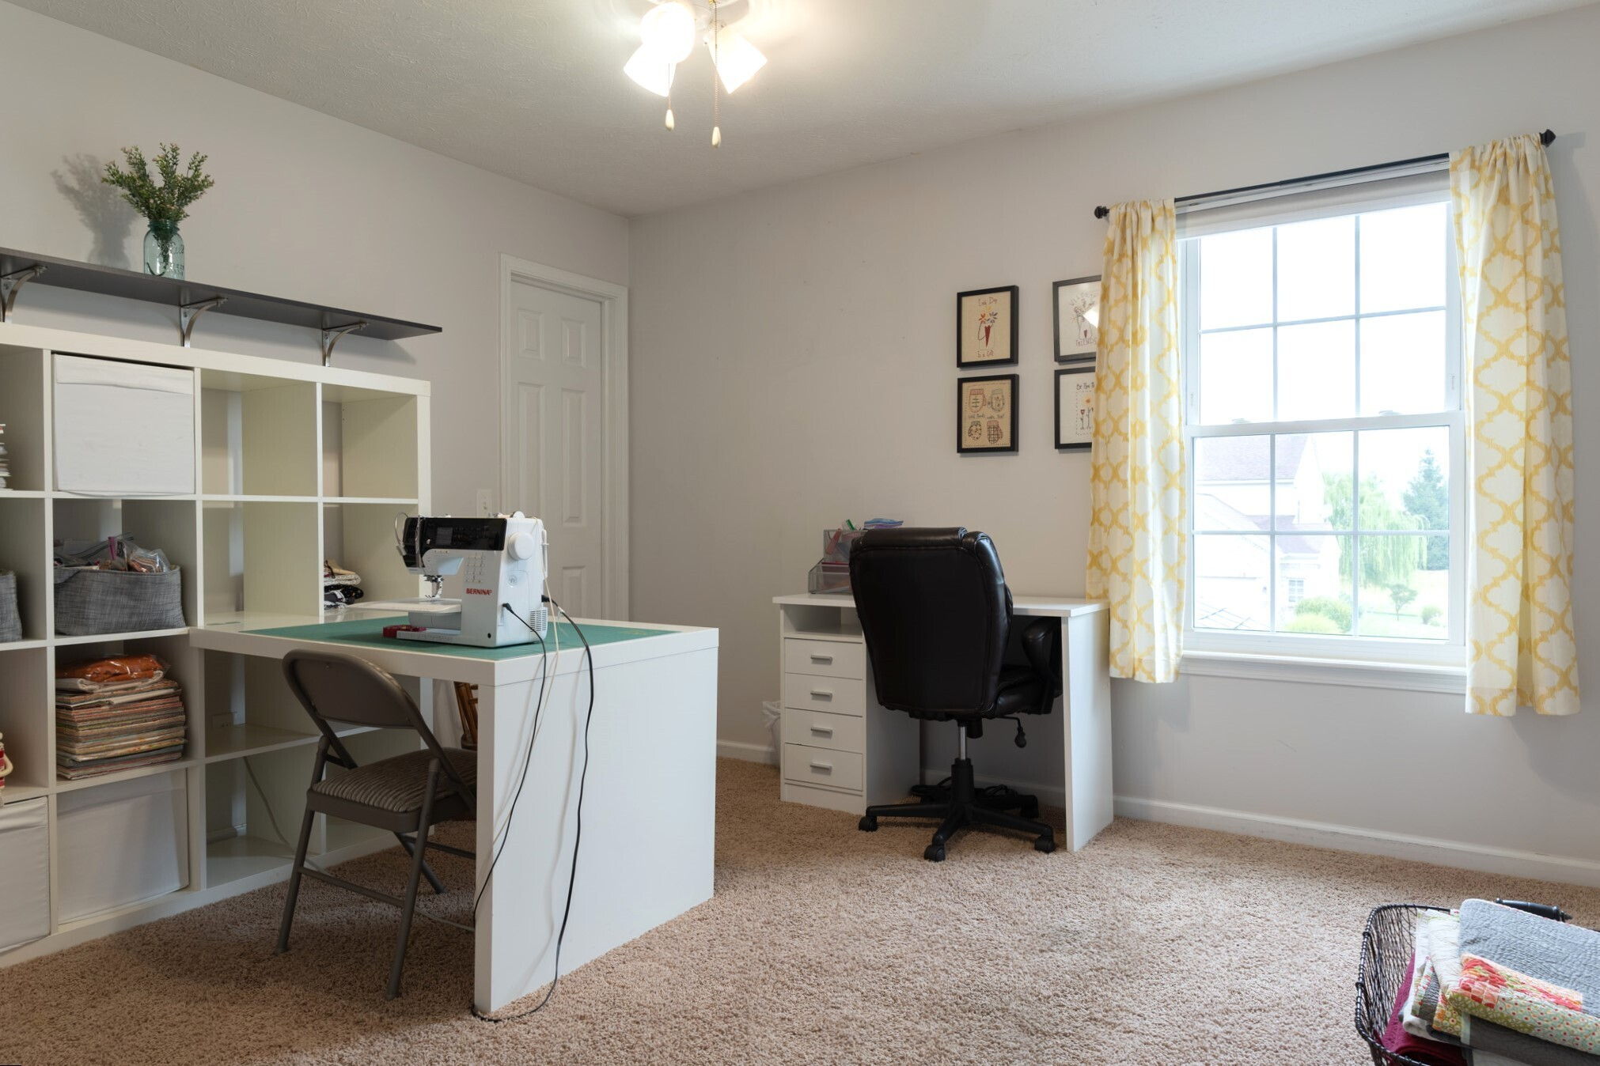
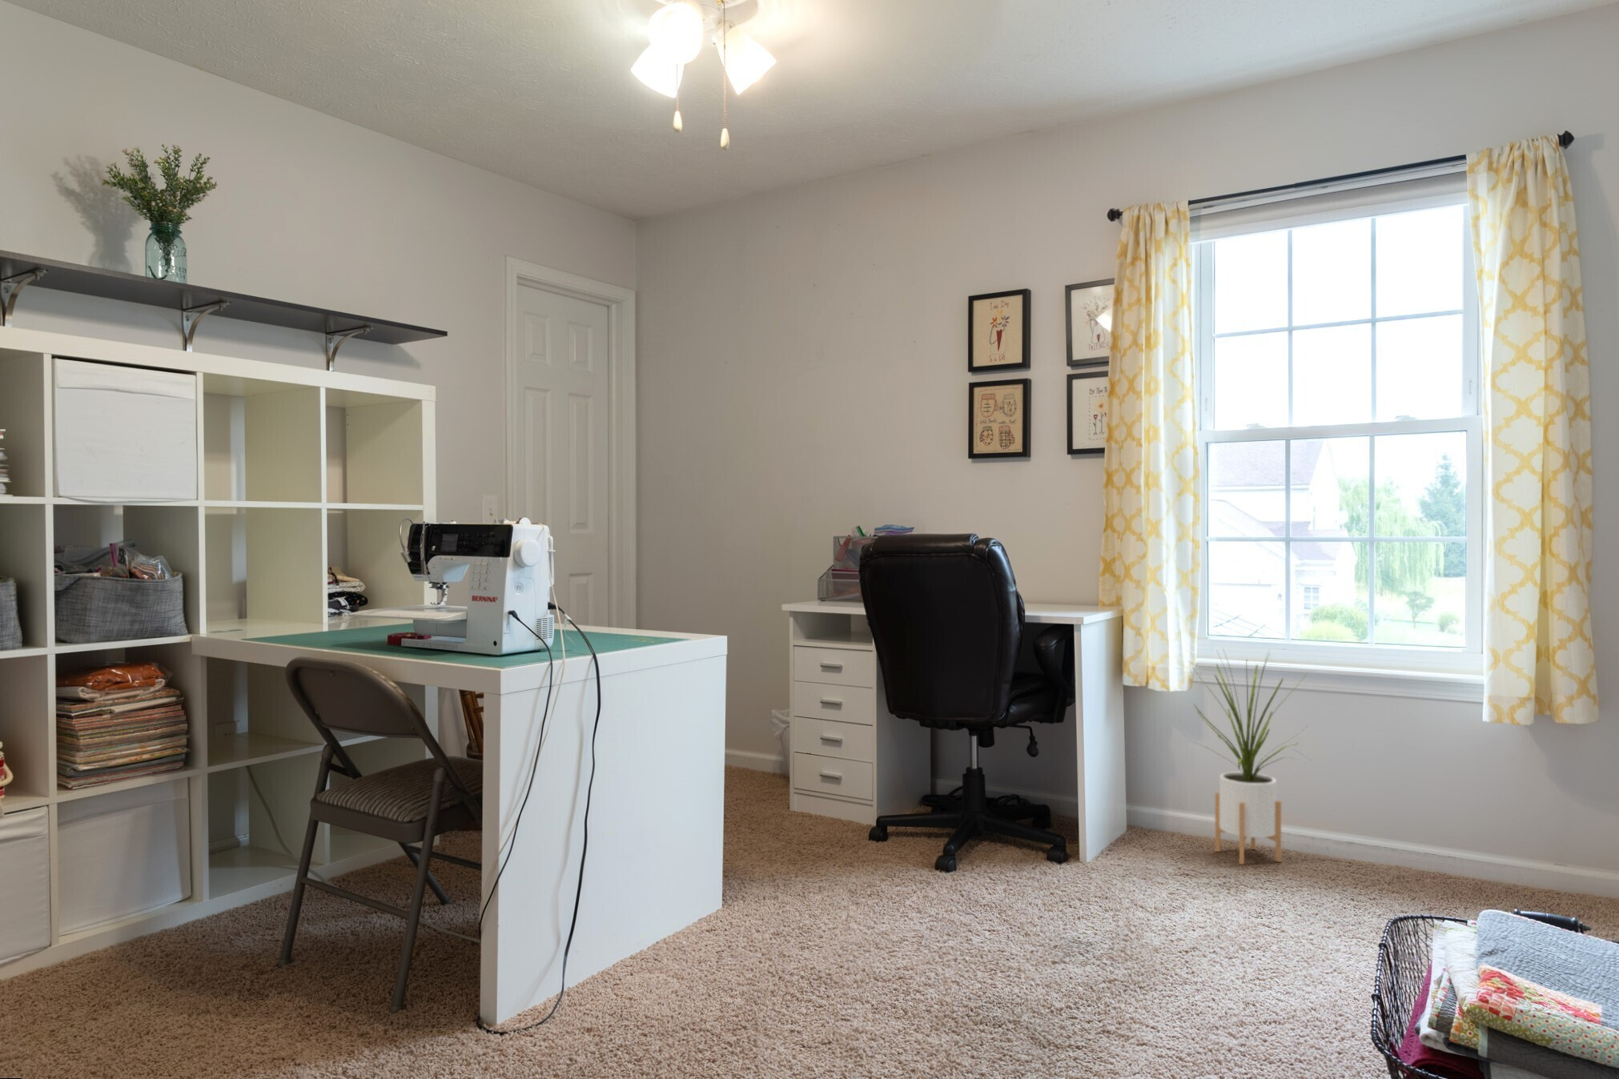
+ house plant [1191,648,1309,866]
